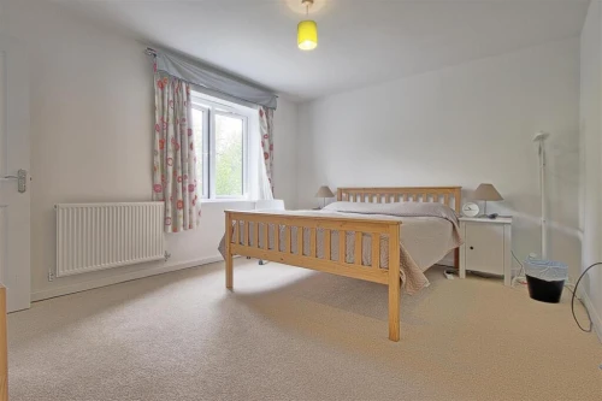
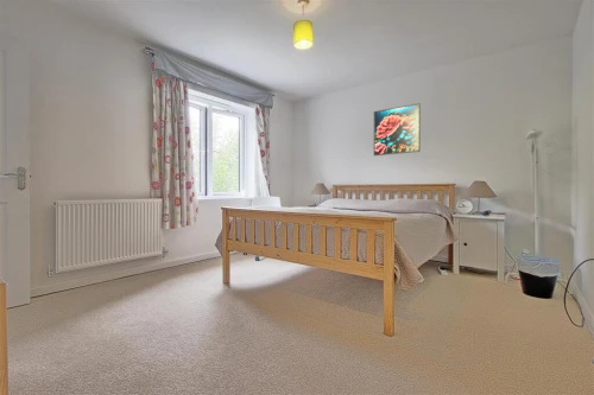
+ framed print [373,102,422,157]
